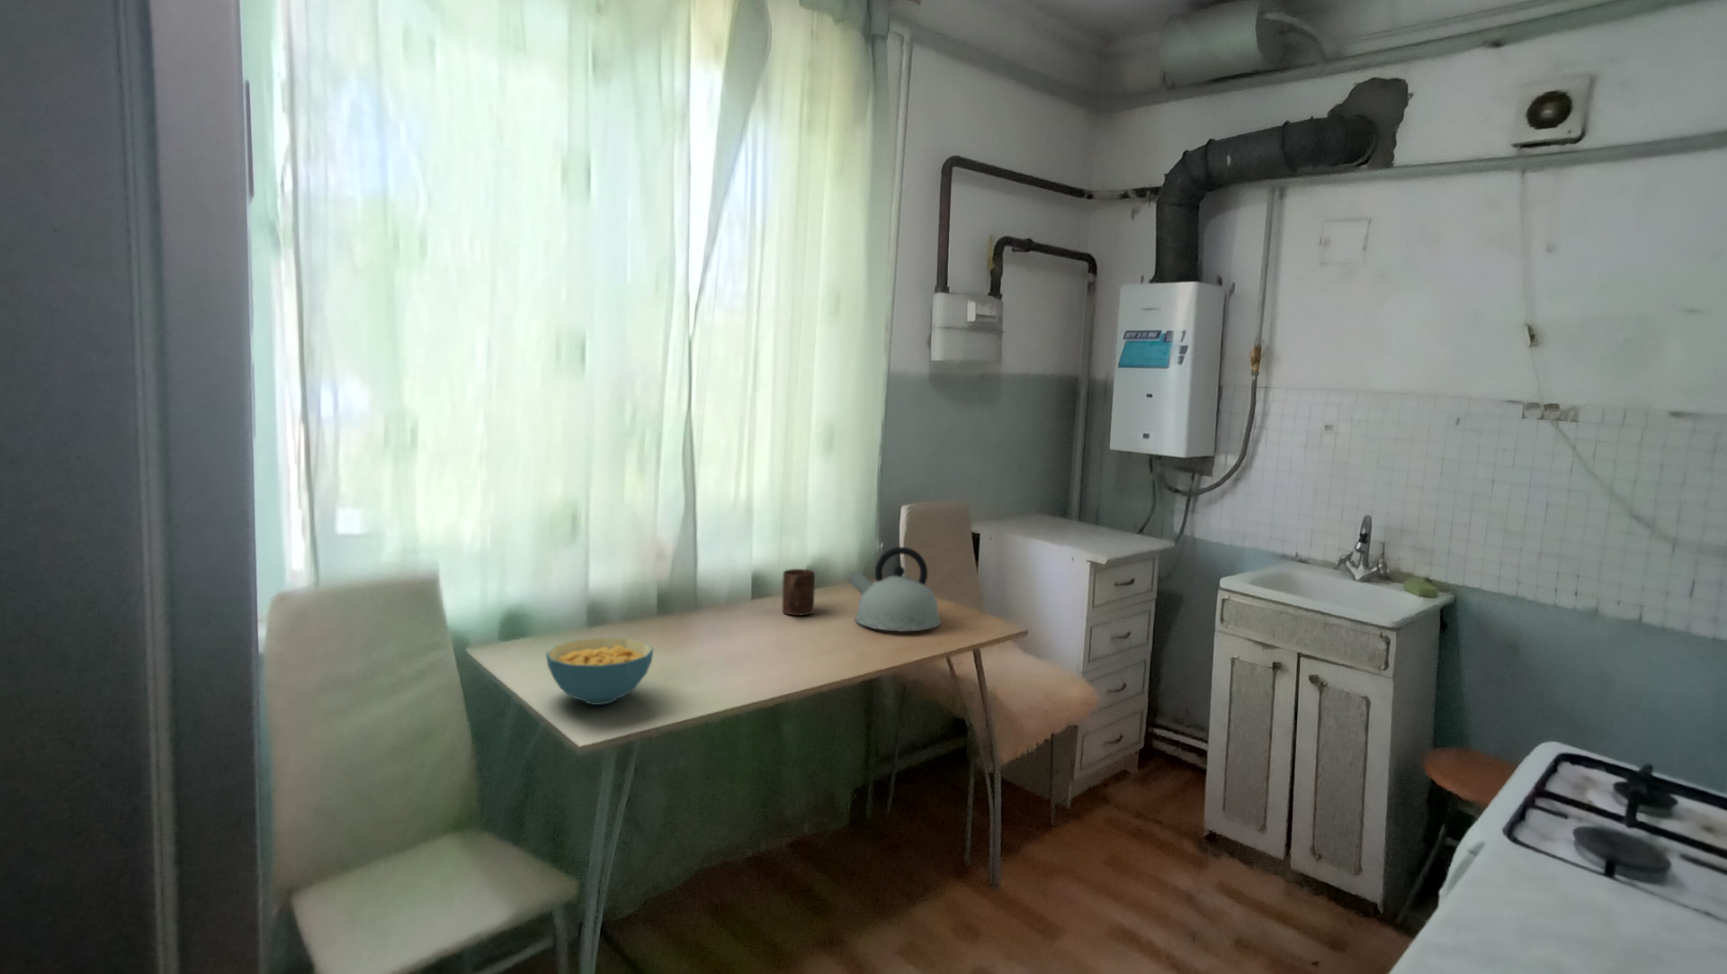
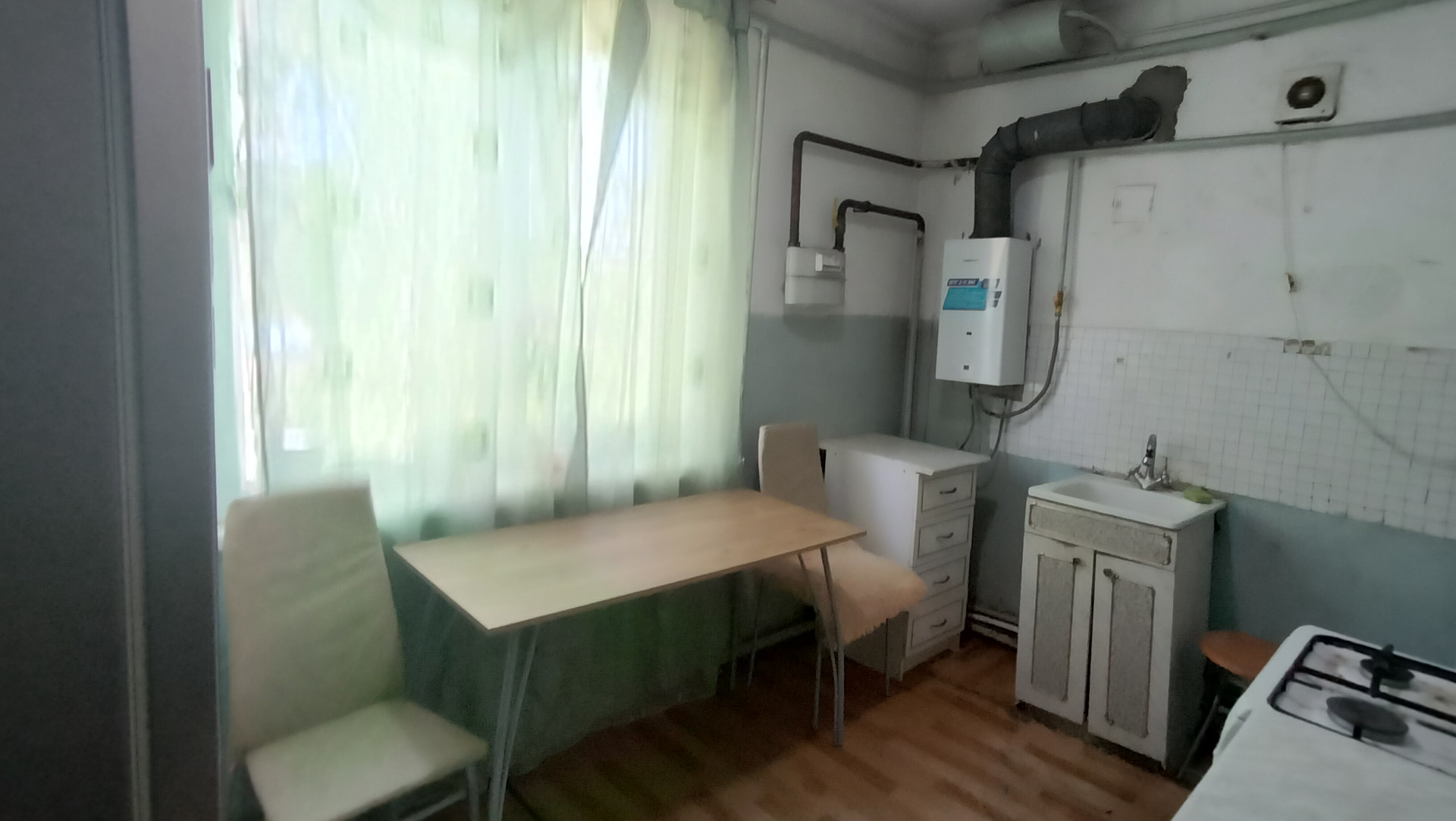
- cereal bowl [546,636,654,706]
- kettle [847,547,942,632]
- cup [782,568,816,616]
